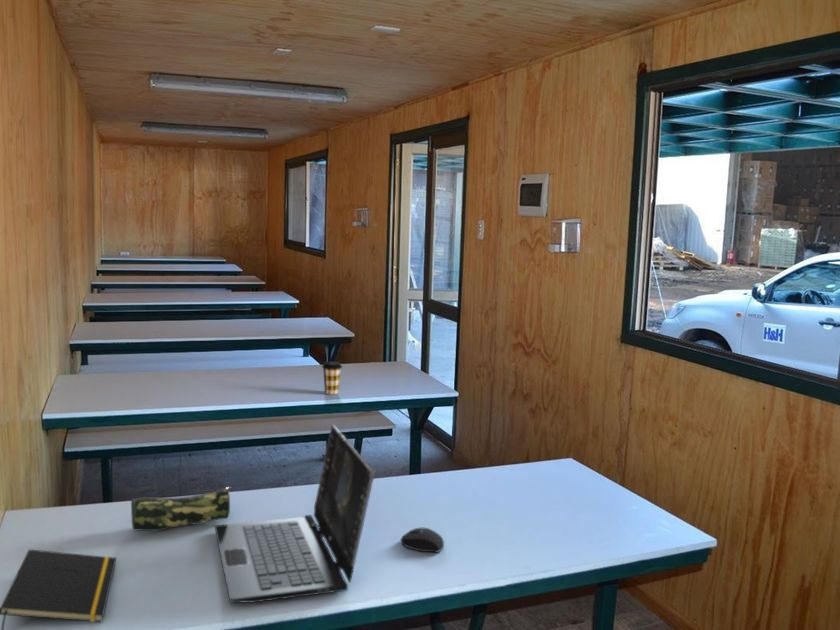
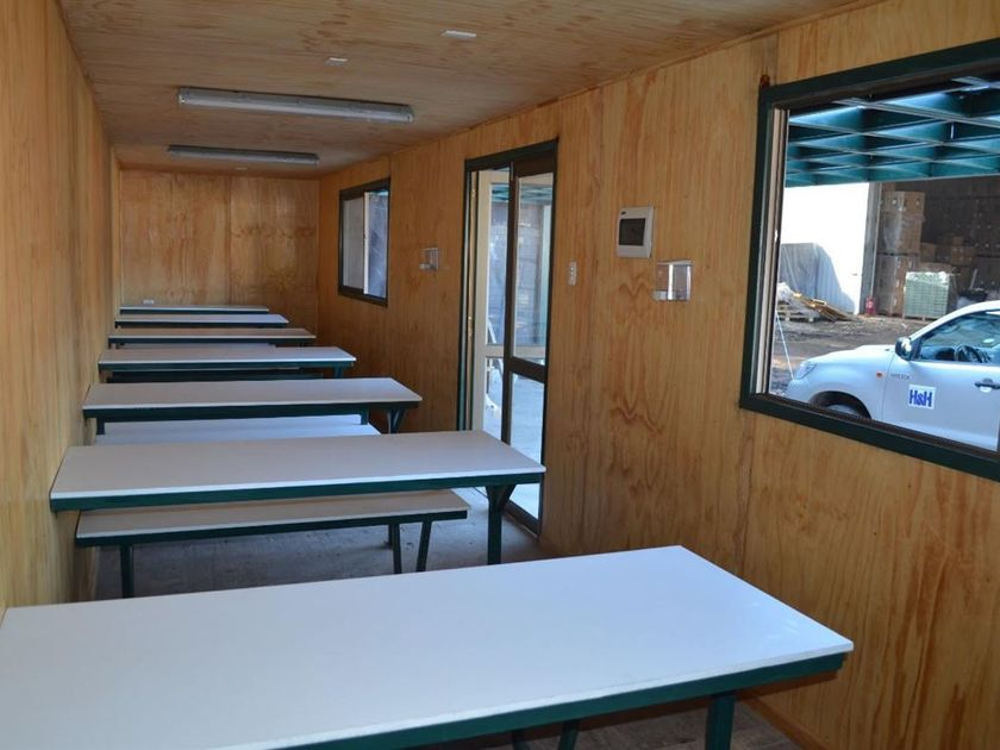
- pencil case [130,485,231,532]
- mouse [400,527,445,553]
- notepad [0,548,117,630]
- coffee cup [321,360,343,395]
- laptop [214,423,376,603]
